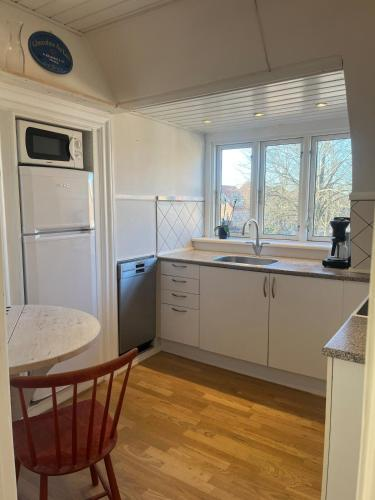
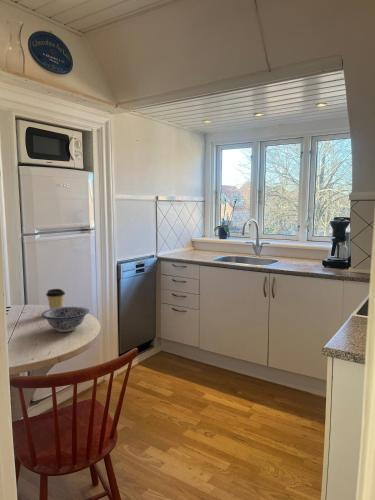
+ coffee cup [45,288,66,310]
+ bowl [40,306,90,333]
